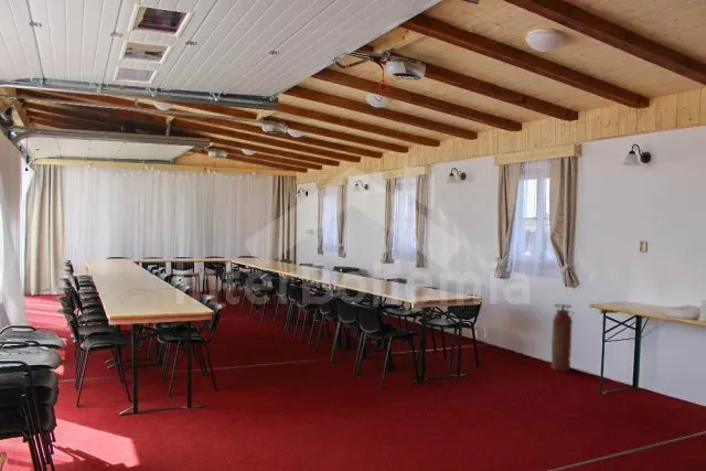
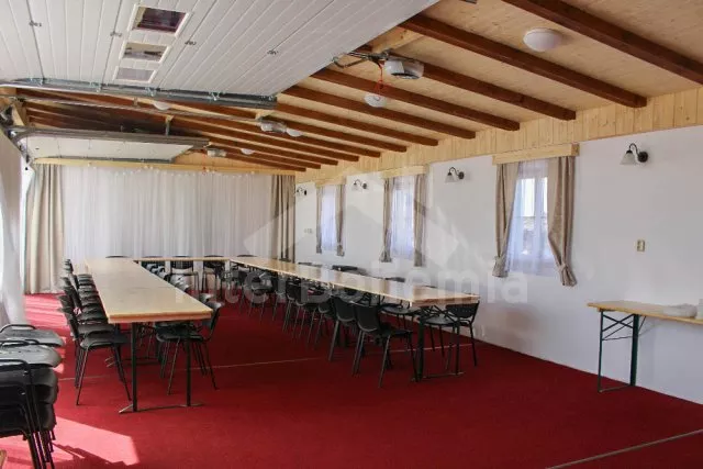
- fire extinguisher [550,303,575,372]
